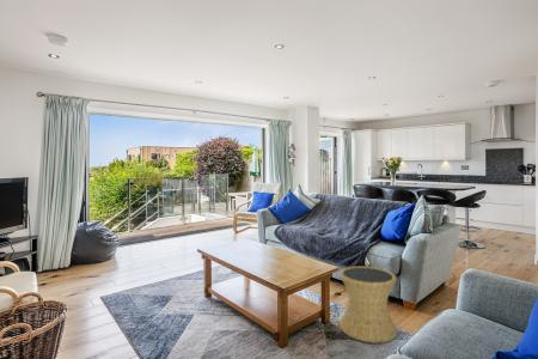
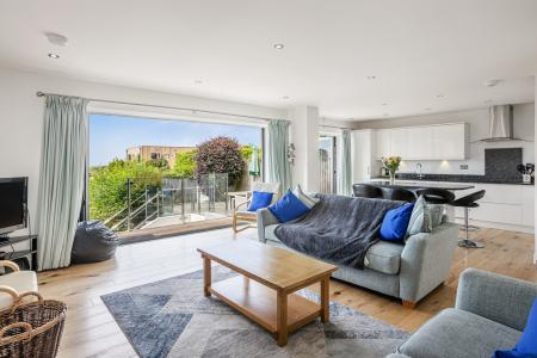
- side table [338,266,398,343]
